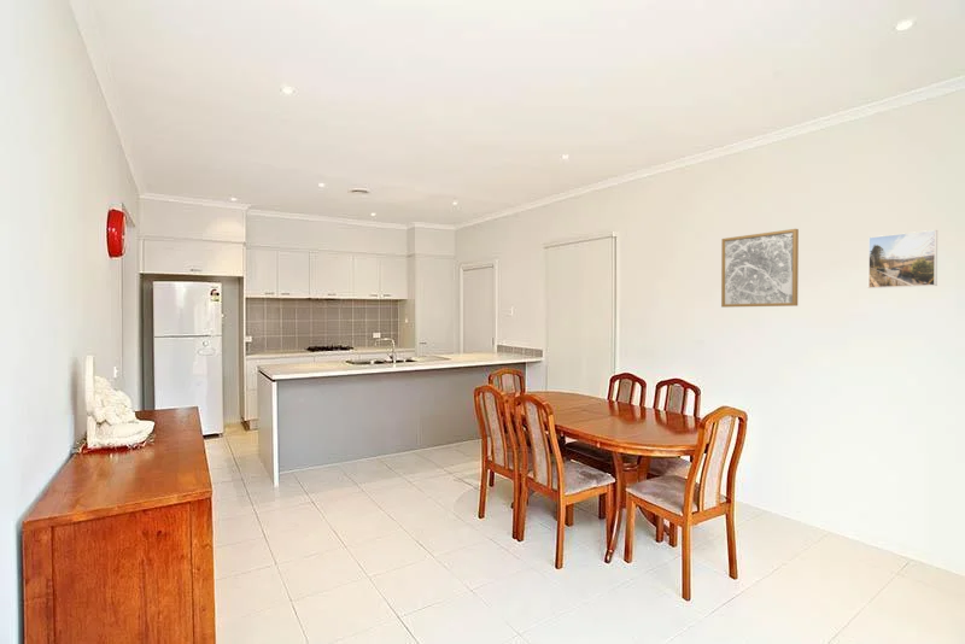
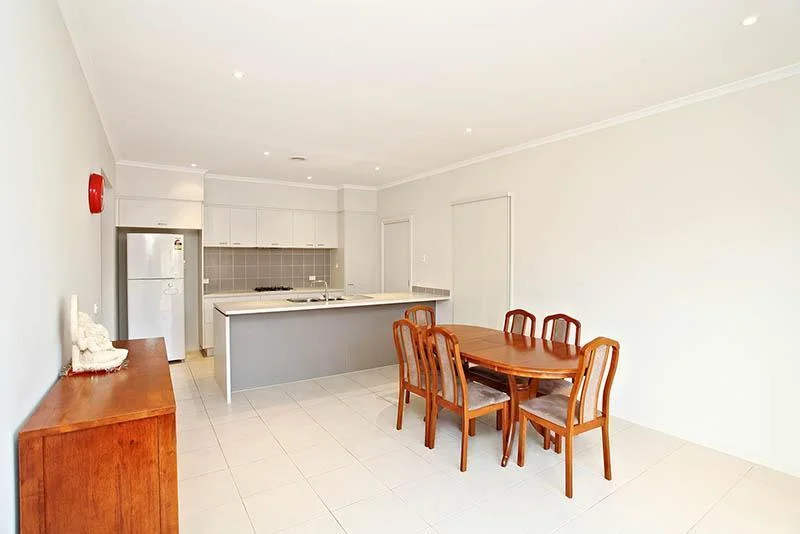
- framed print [867,229,938,289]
- wall art [720,228,800,309]
